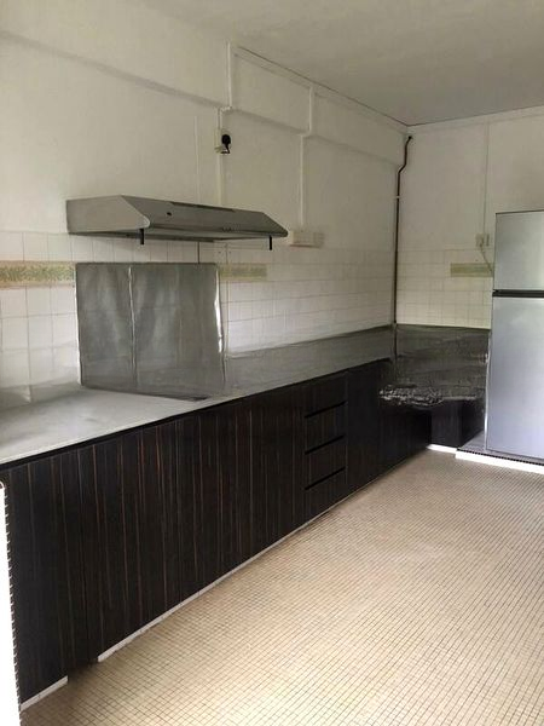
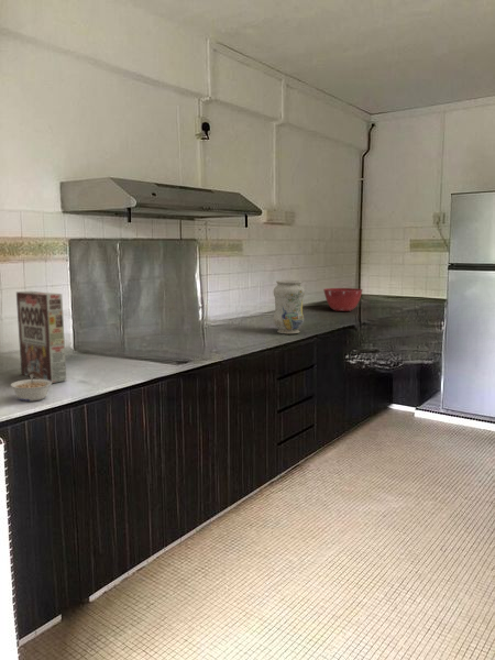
+ cereal box [15,290,67,384]
+ mixing bowl [322,287,364,312]
+ legume [10,374,53,403]
+ vase [273,279,306,334]
